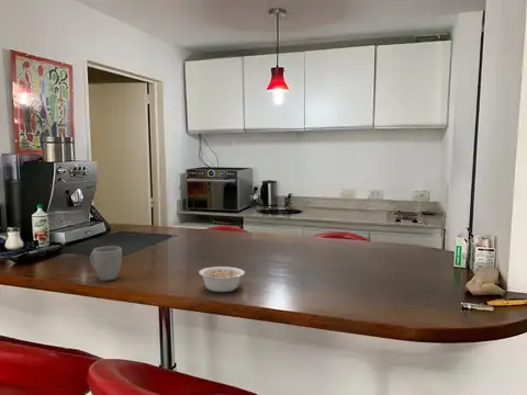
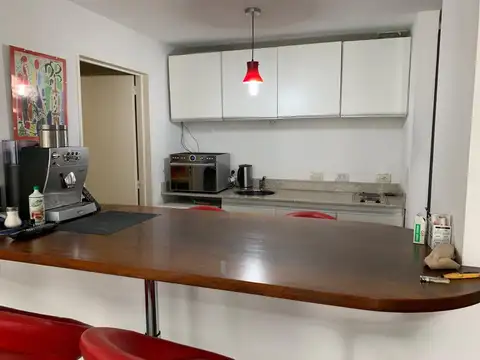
- mug [89,245,123,282]
- legume [198,266,246,293]
